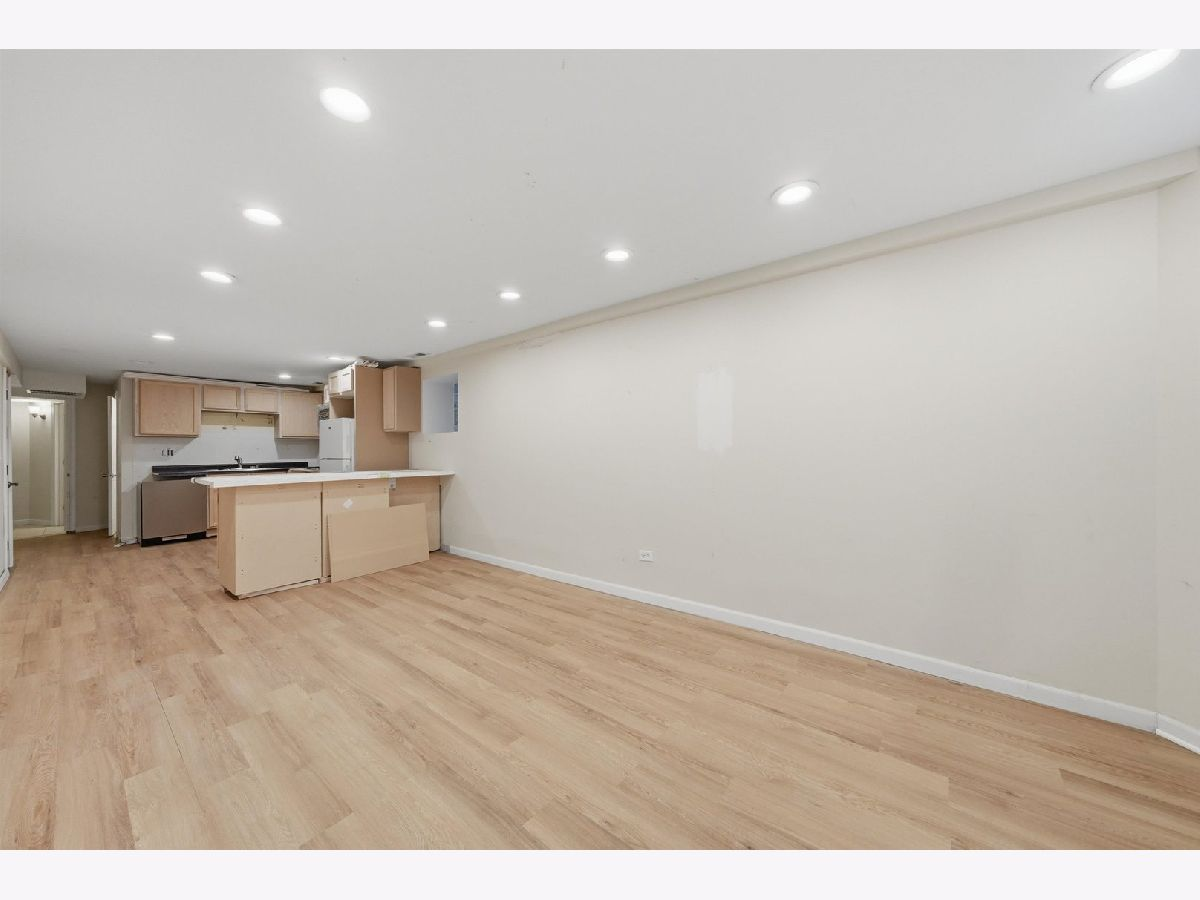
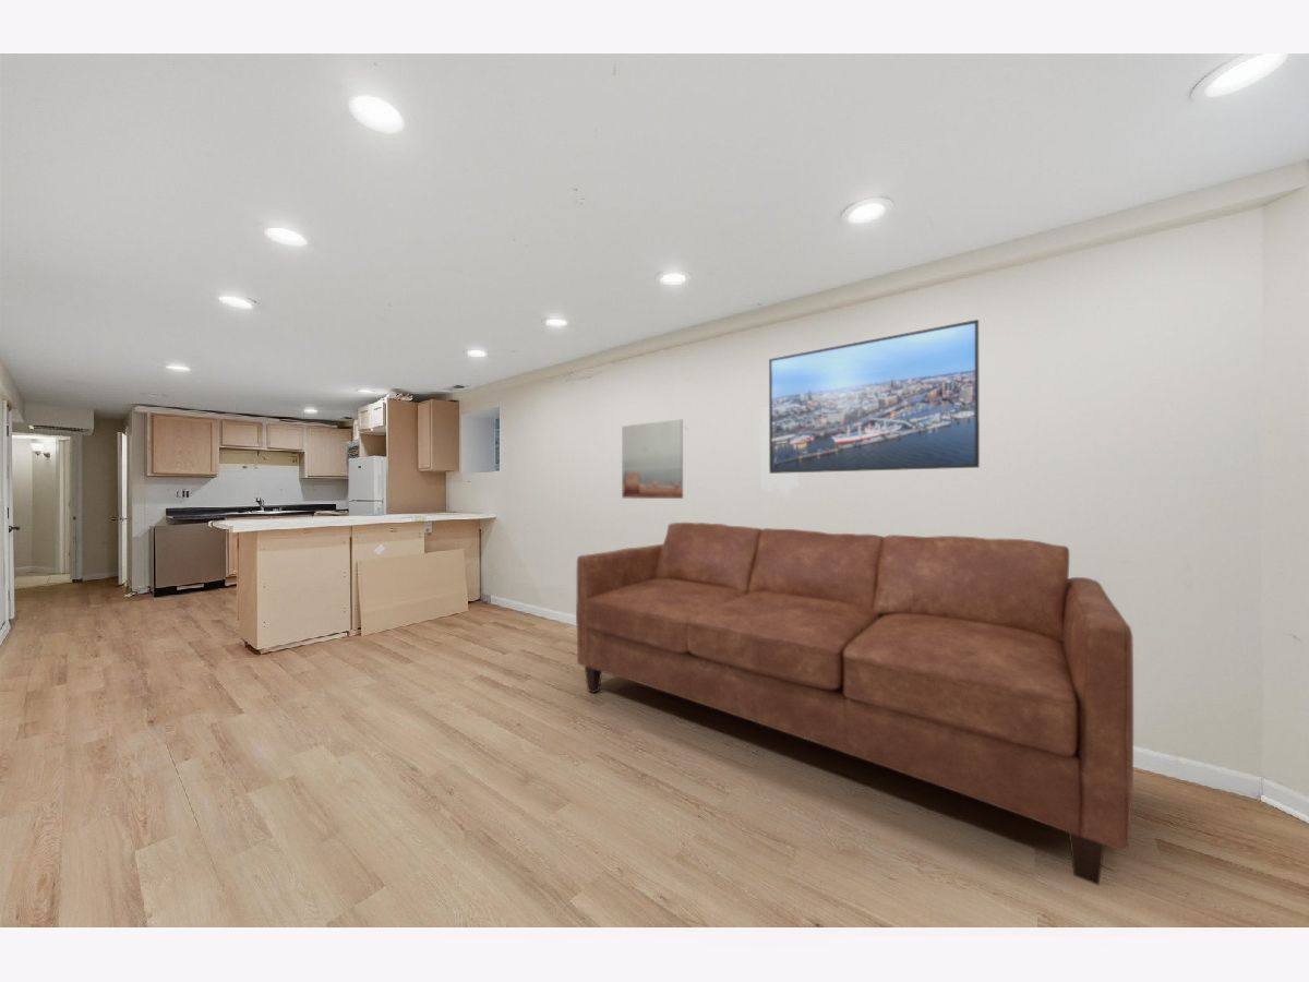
+ sofa [575,522,1134,886]
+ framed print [768,319,981,475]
+ wall art [621,418,684,500]
